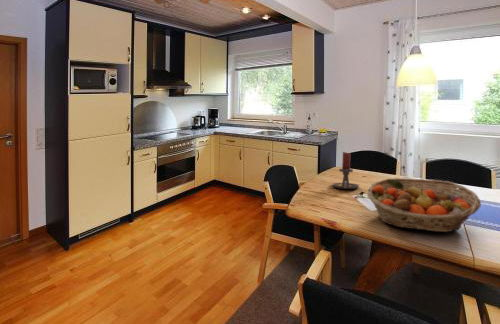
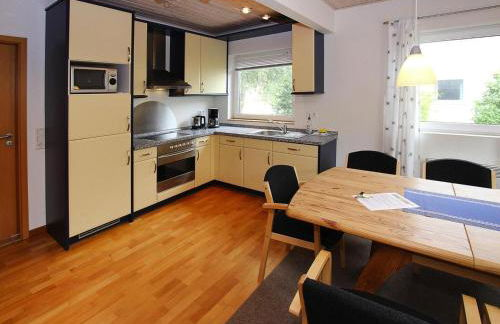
- fruit basket [366,177,482,233]
- candle holder [332,151,360,190]
